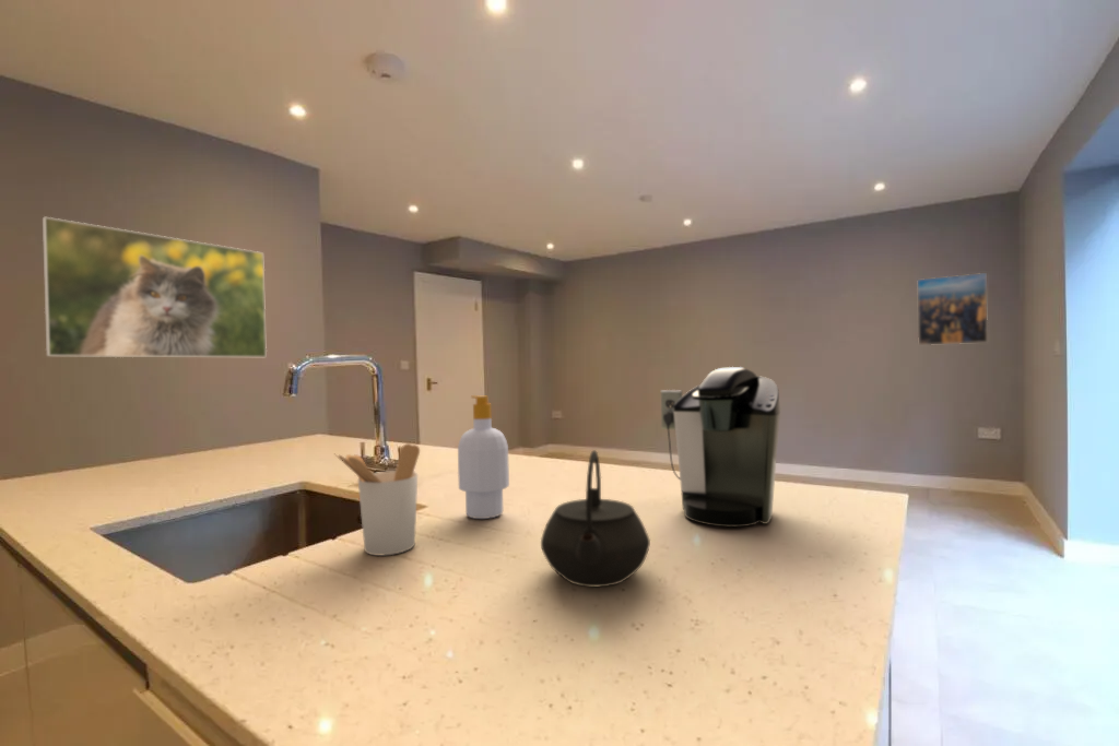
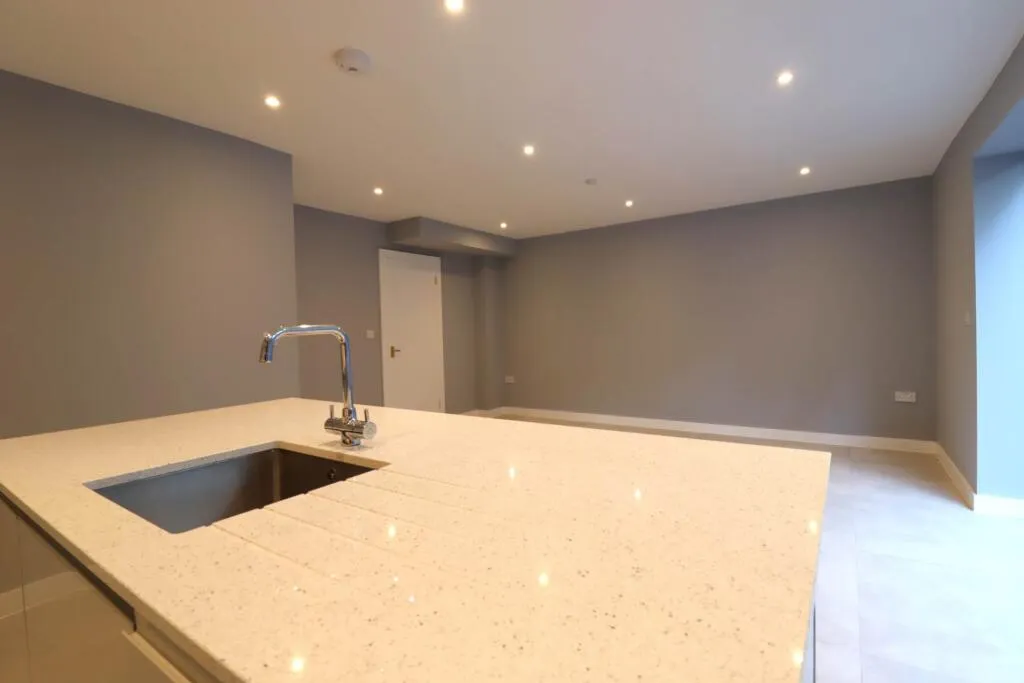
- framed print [42,215,268,358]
- kettle [540,449,651,588]
- coffee maker [660,366,781,528]
- soap bottle [457,394,510,520]
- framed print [916,272,989,346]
- utensil holder [333,442,421,557]
